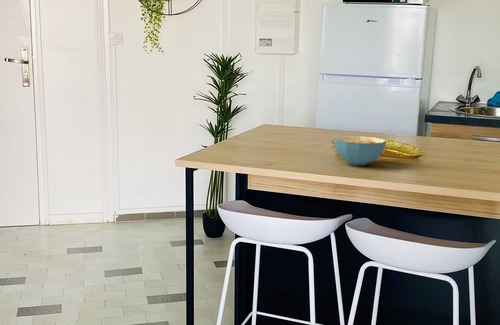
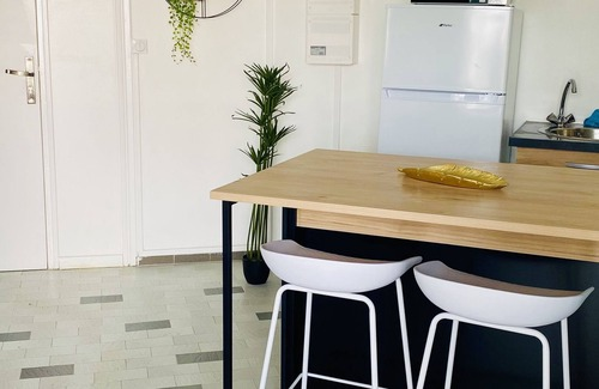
- cereal bowl [333,135,387,166]
